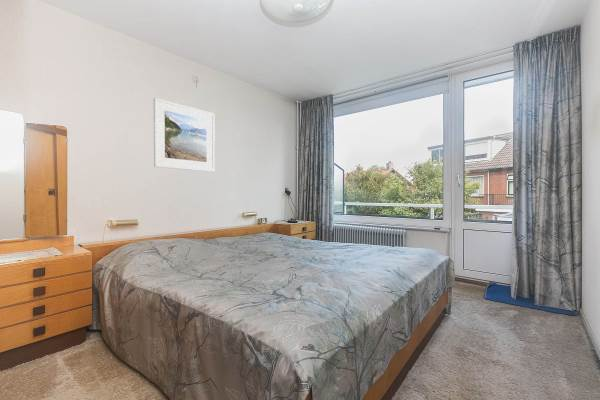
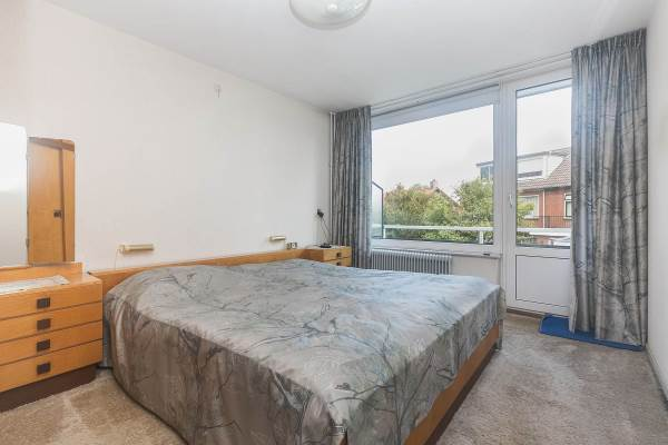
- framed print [153,97,216,173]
